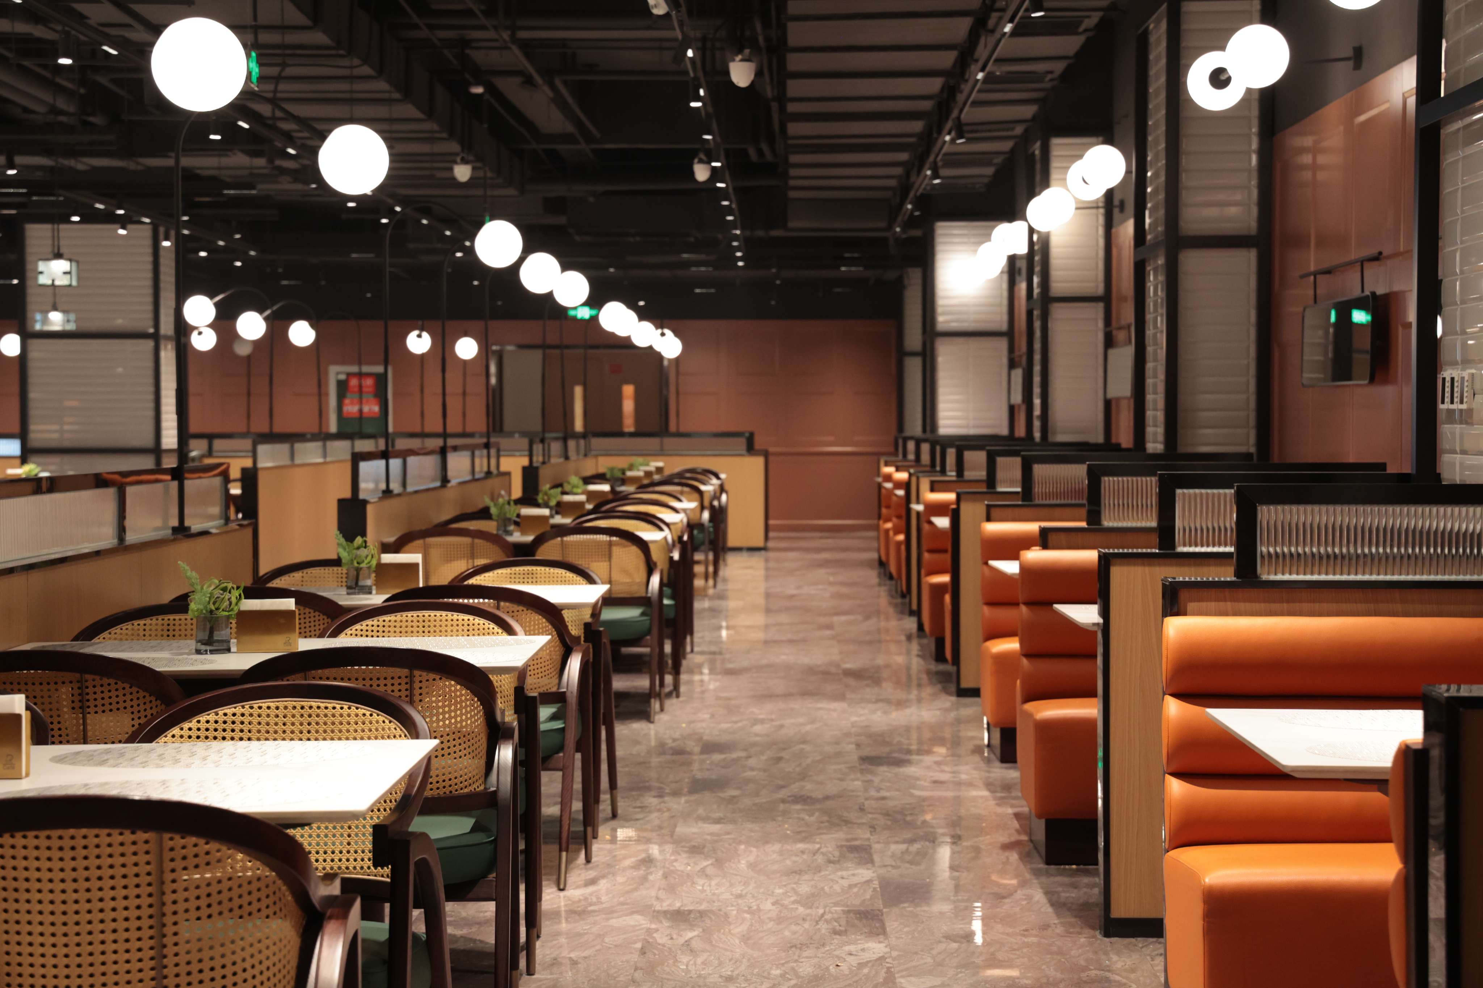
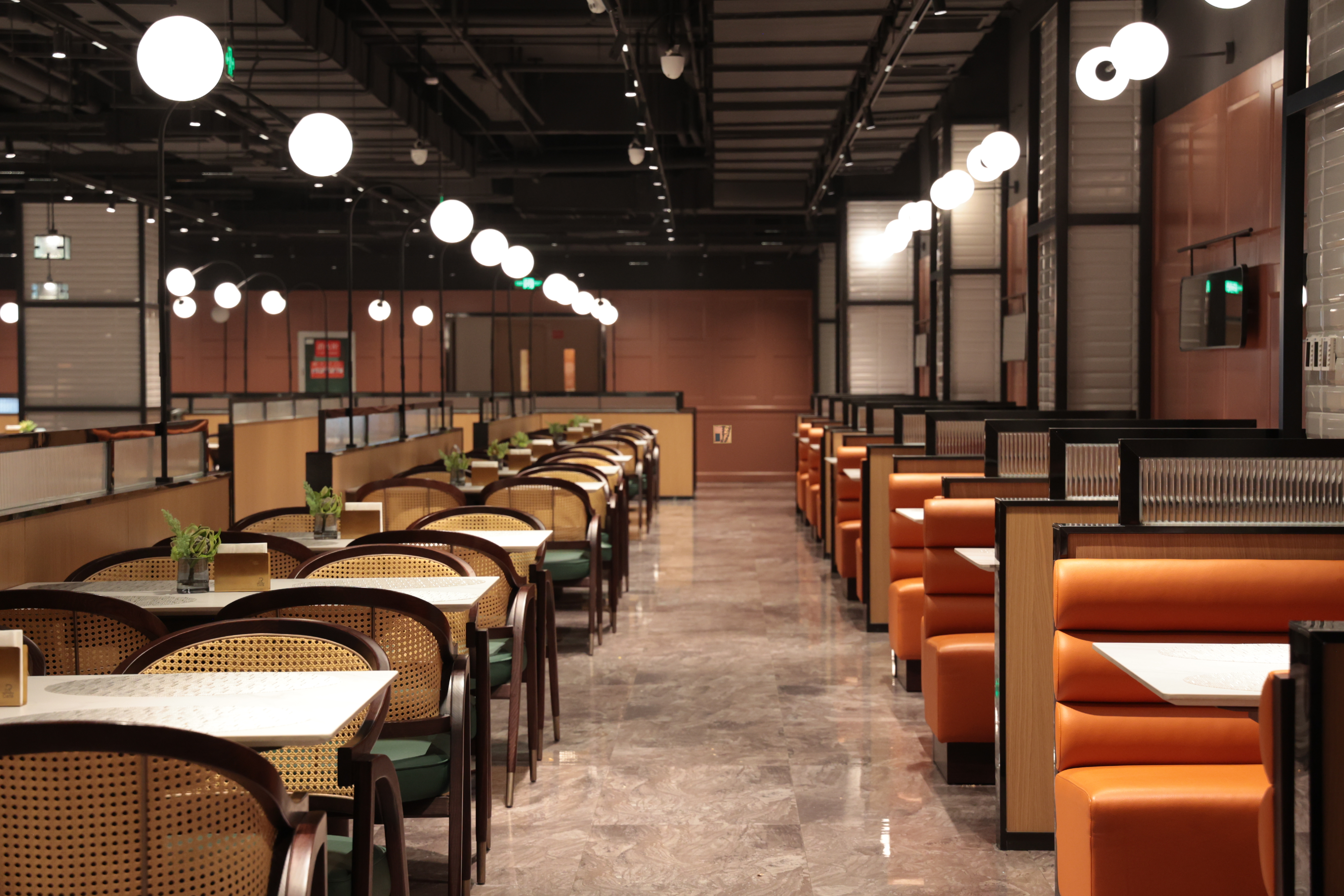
+ wall art [713,425,732,444]
